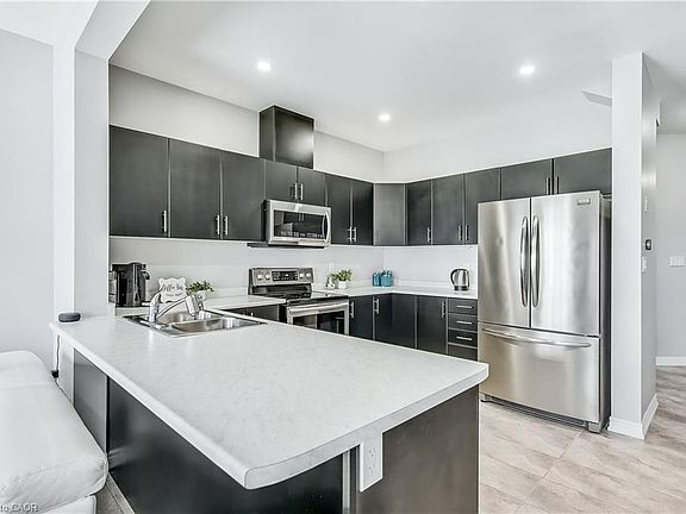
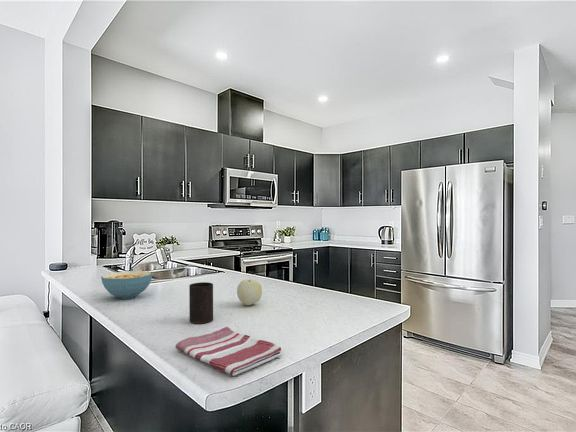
+ cup [188,281,214,325]
+ fruit [236,278,263,307]
+ cereal bowl [100,270,153,300]
+ dish towel [175,326,283,377]
